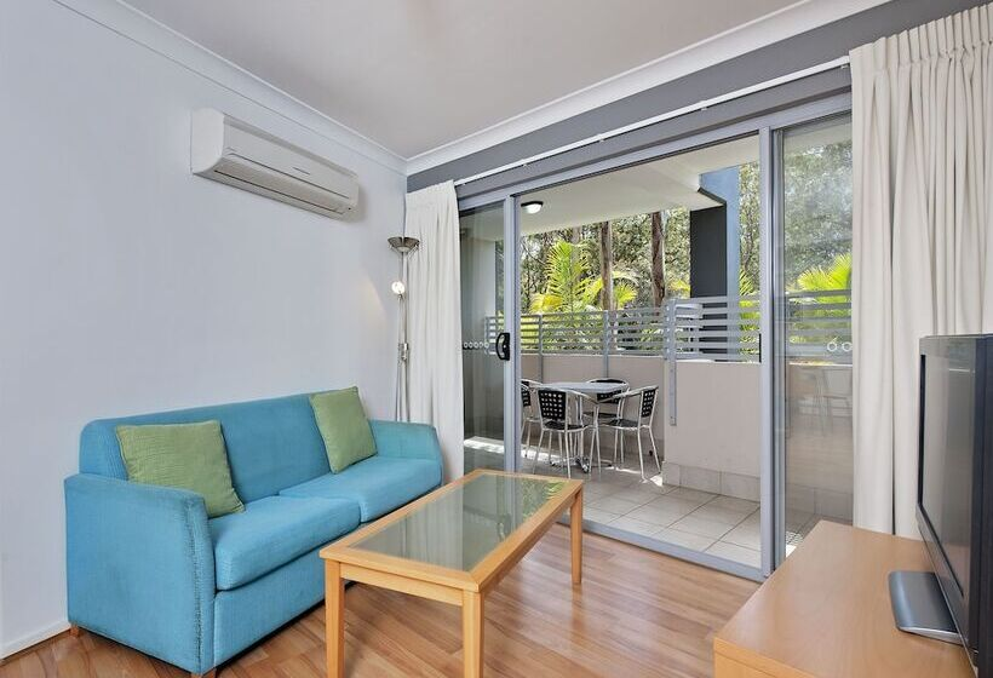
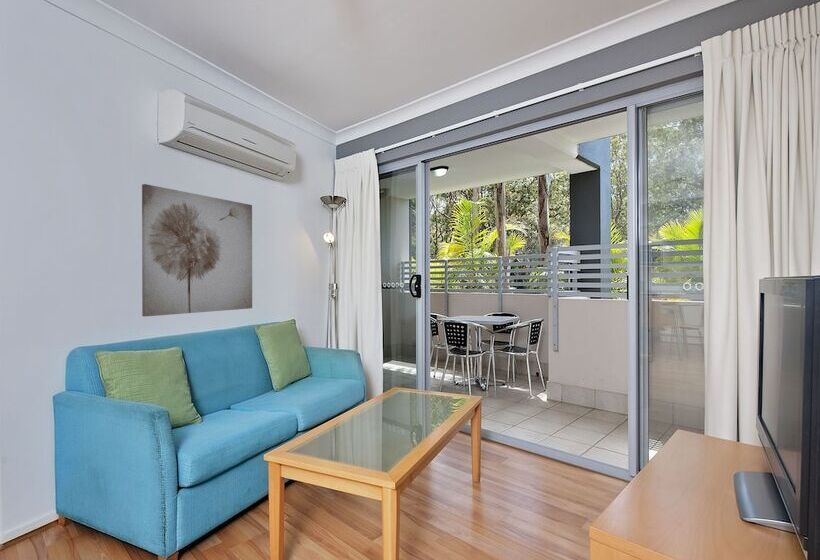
+ wall art [141,183,253,317]
